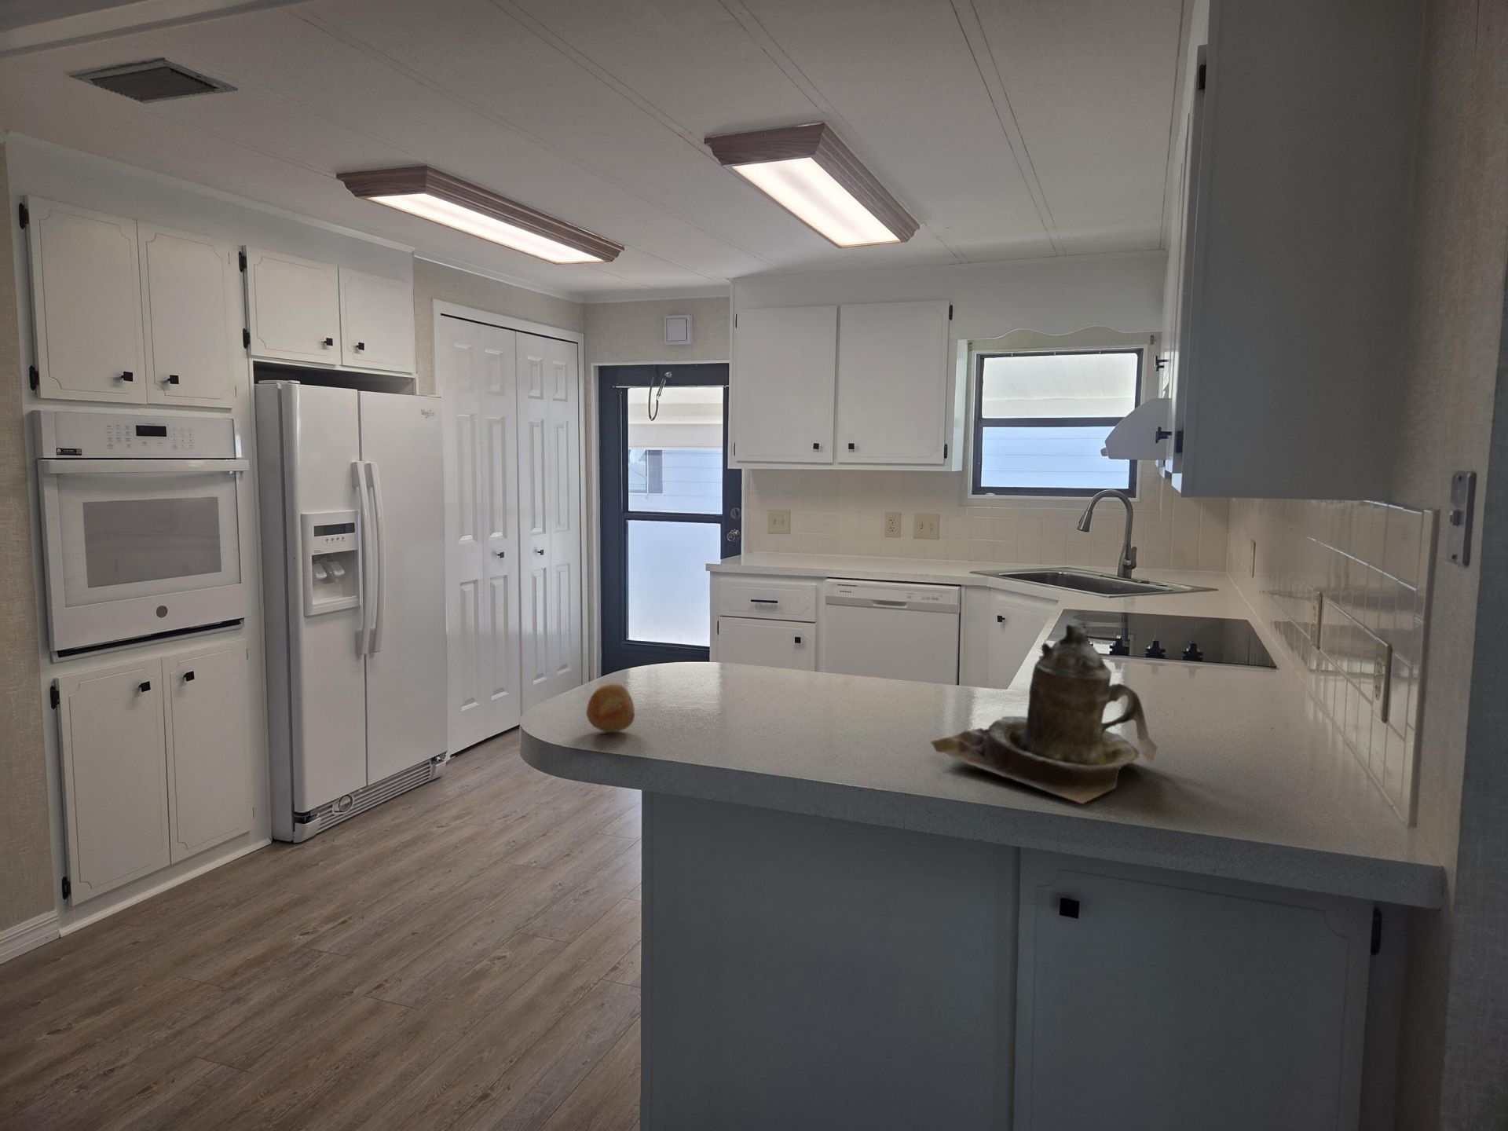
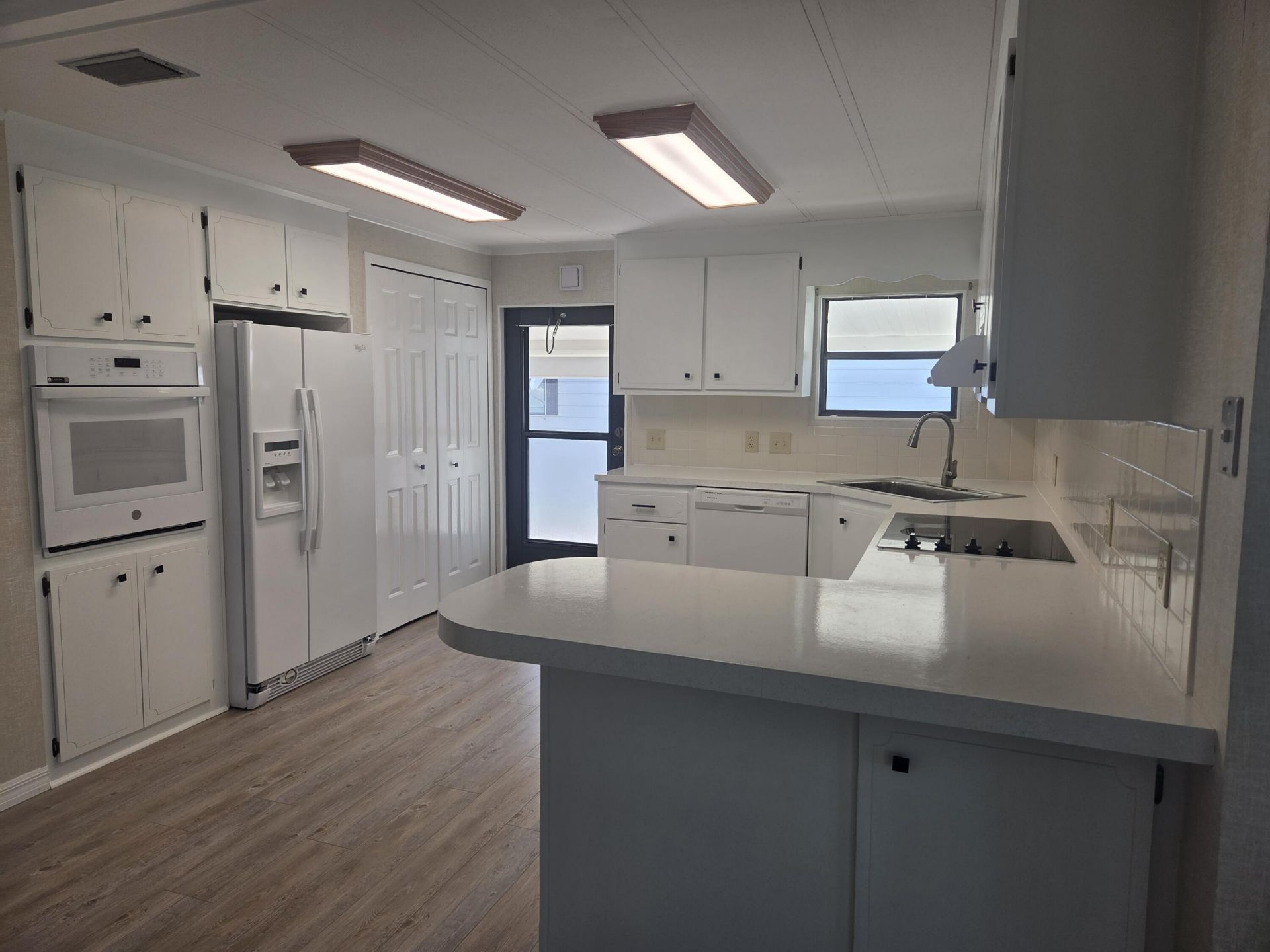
- fruit [585,683,635,733]
- teapot [930,624,1159,804]
